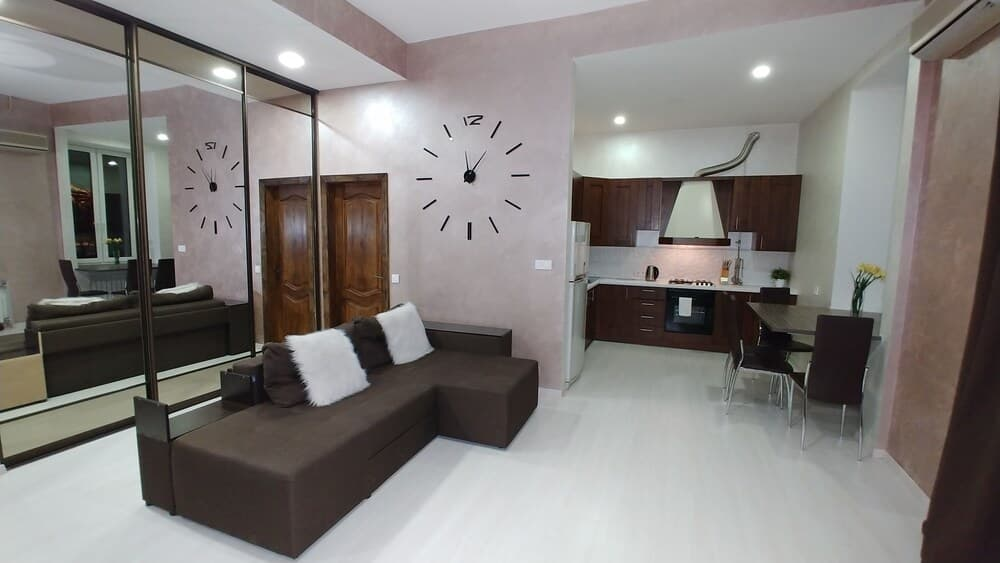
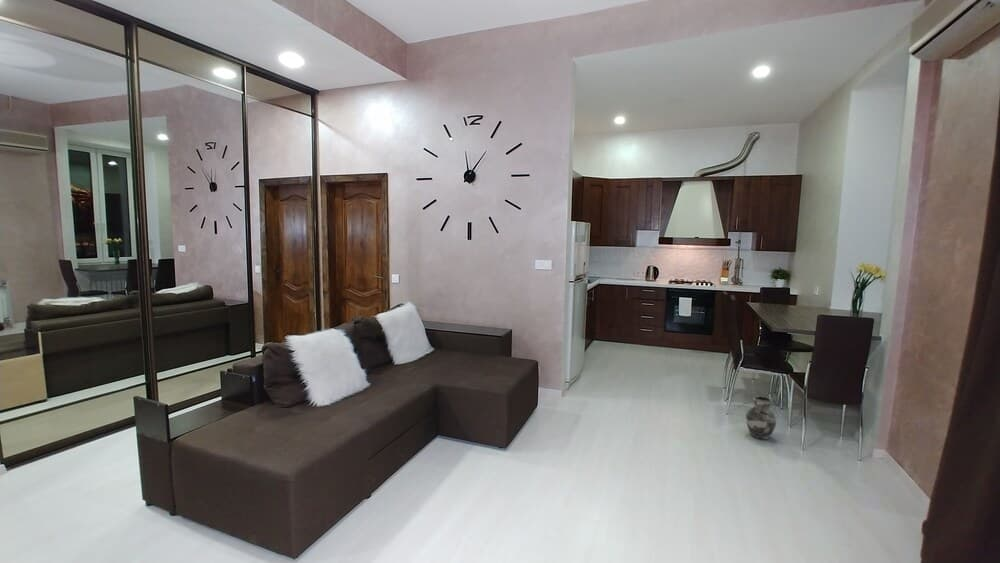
+ ceramic jug [745,395,777,440]
